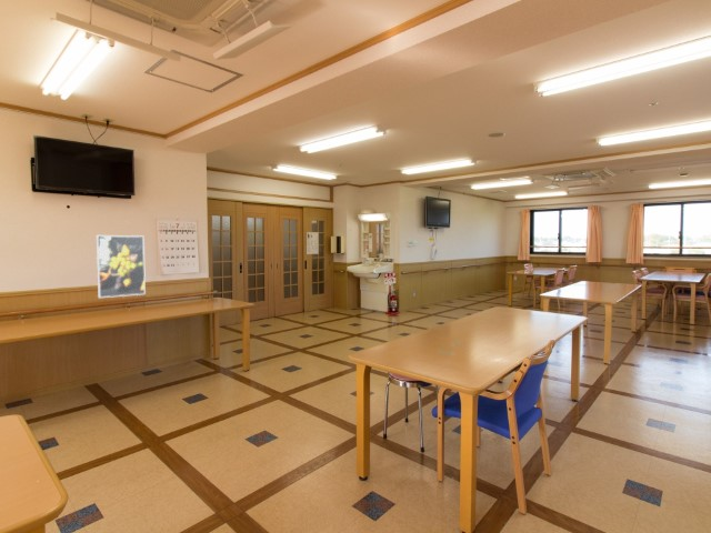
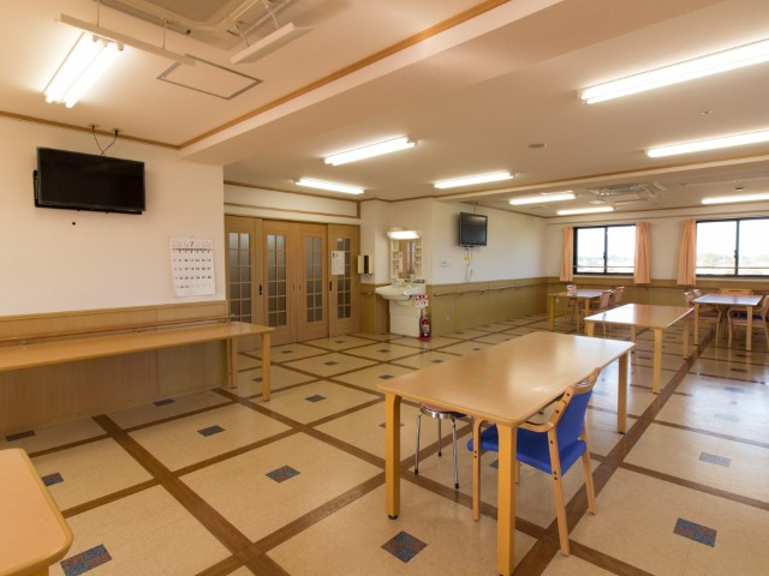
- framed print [96,234,147,299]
